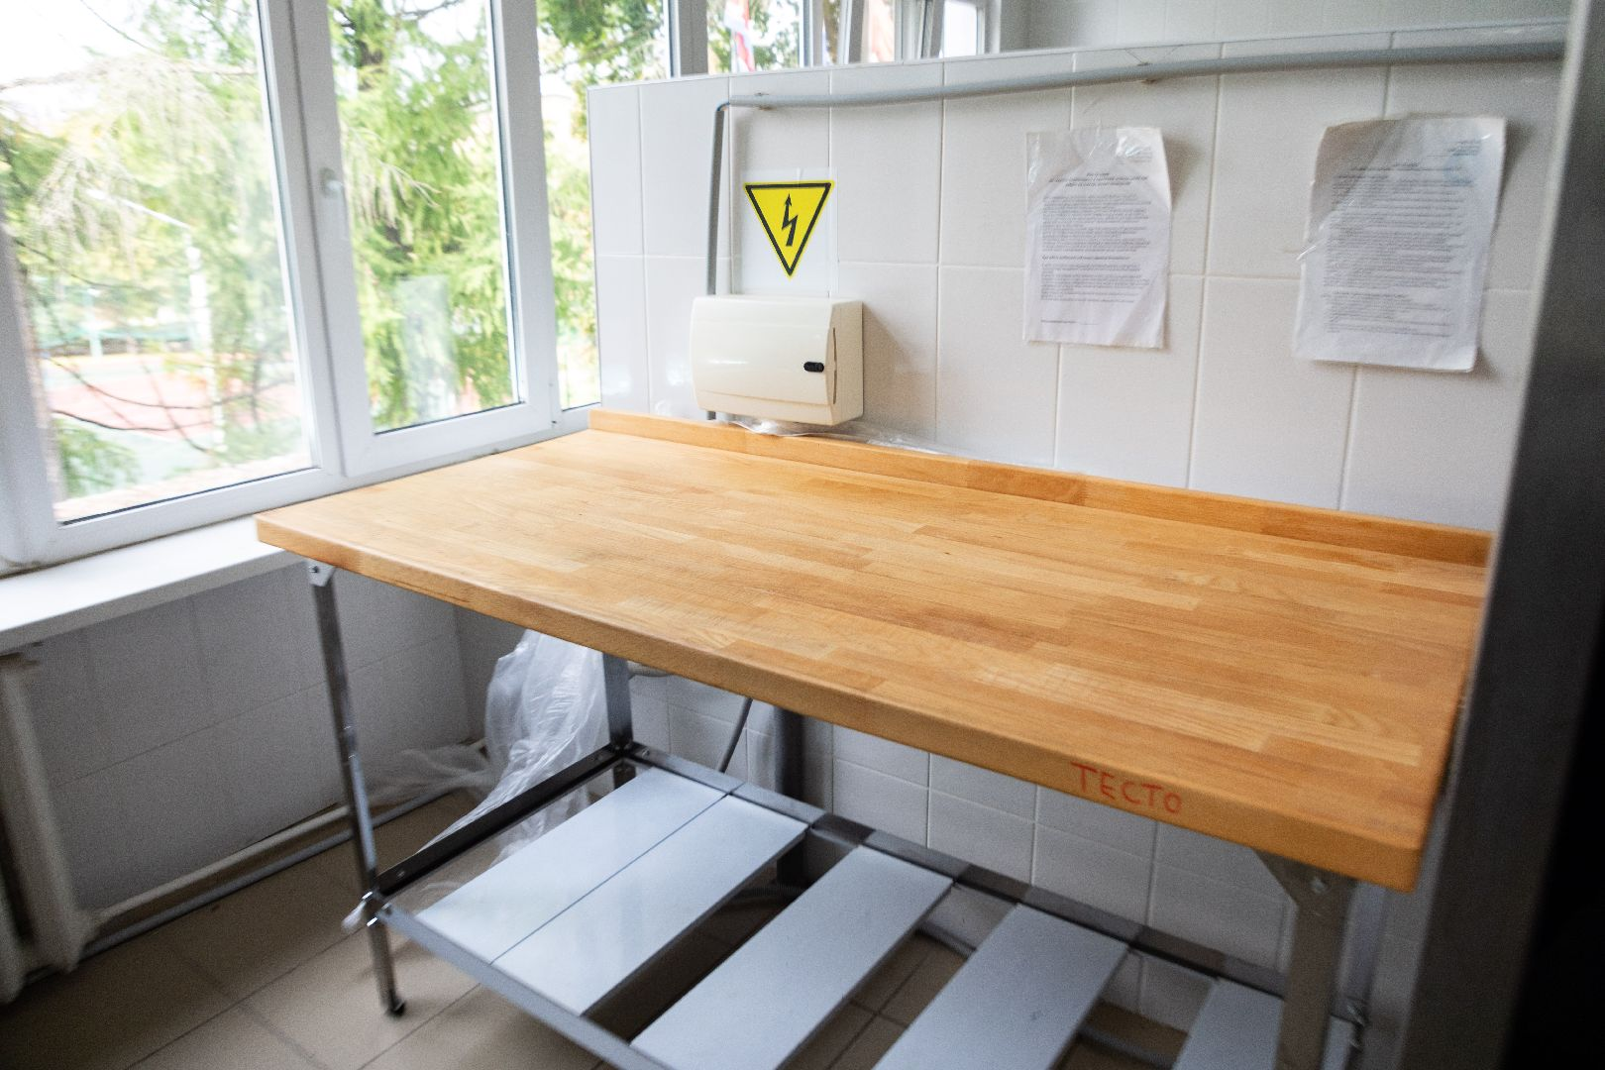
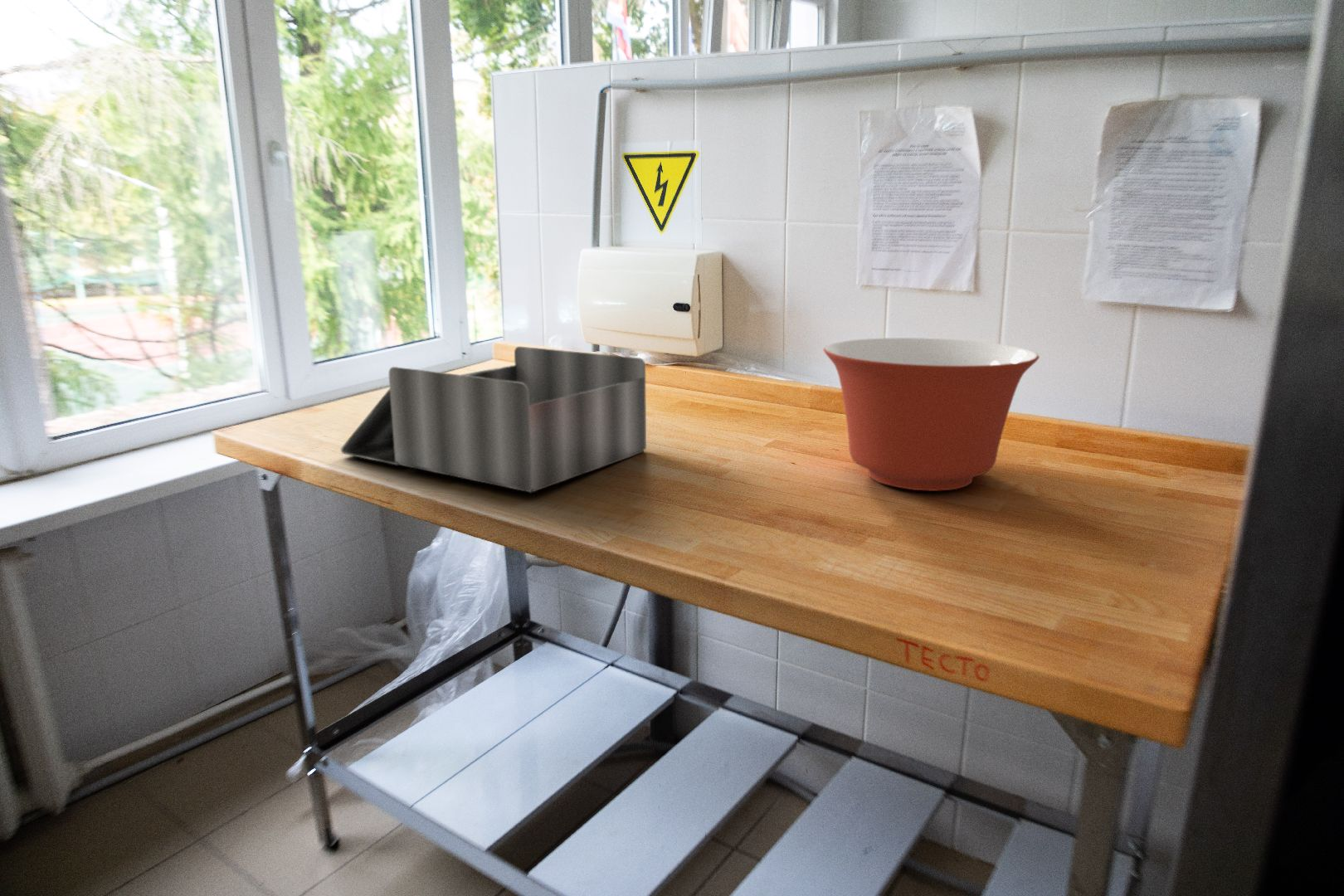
+ desk organizer [340,346,647,494]
+ mixing bowl [822,337,1040,492]
